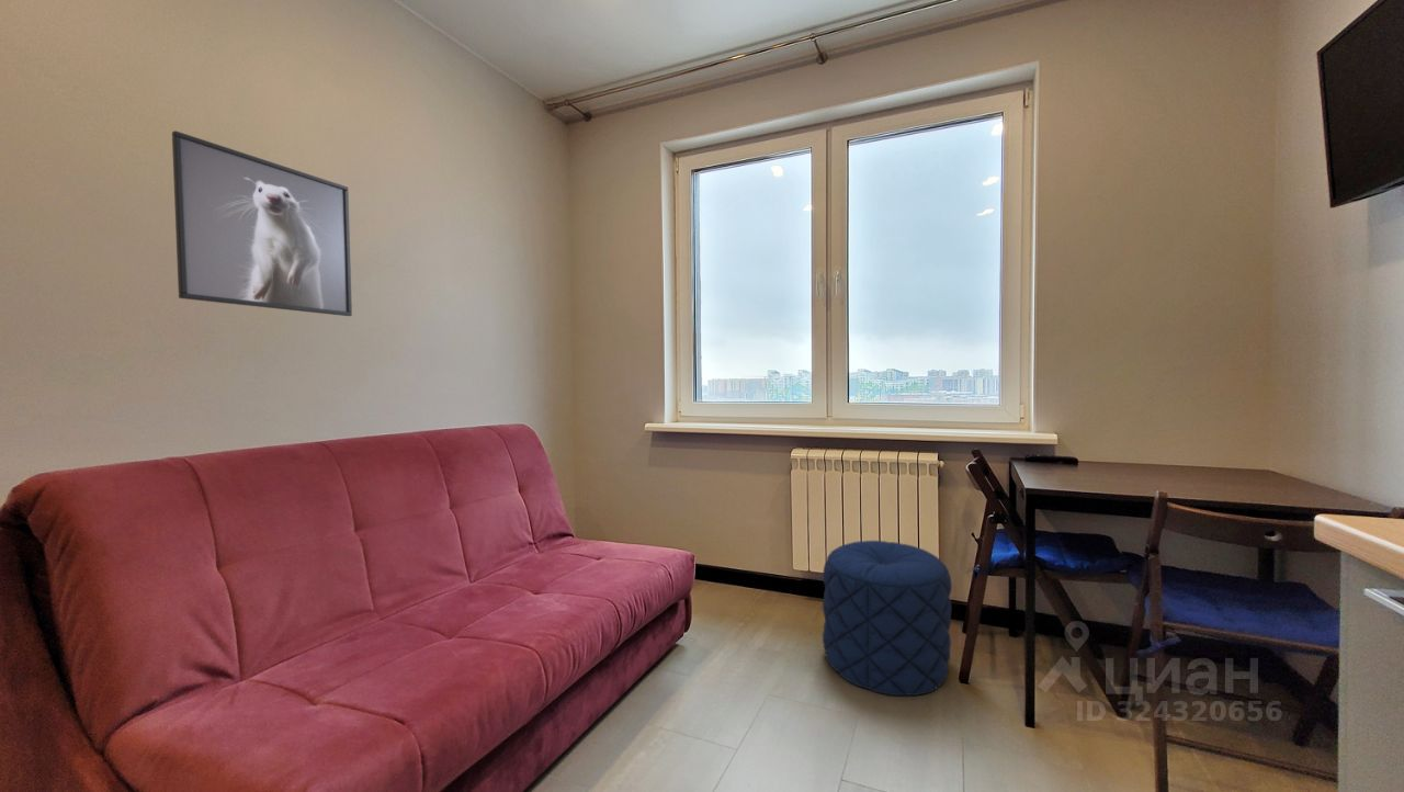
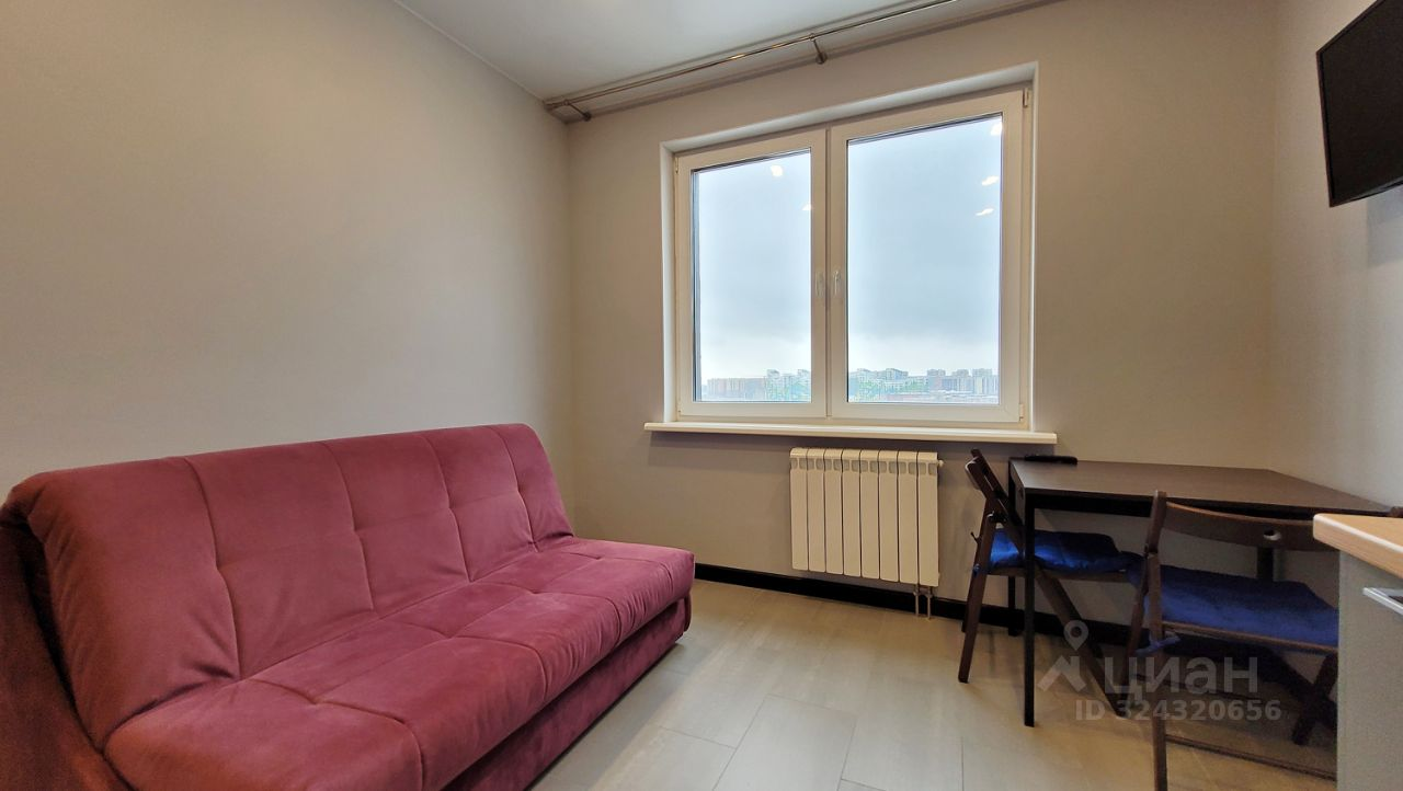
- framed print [171,129,353,317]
- pouf [822,540,953,697]
